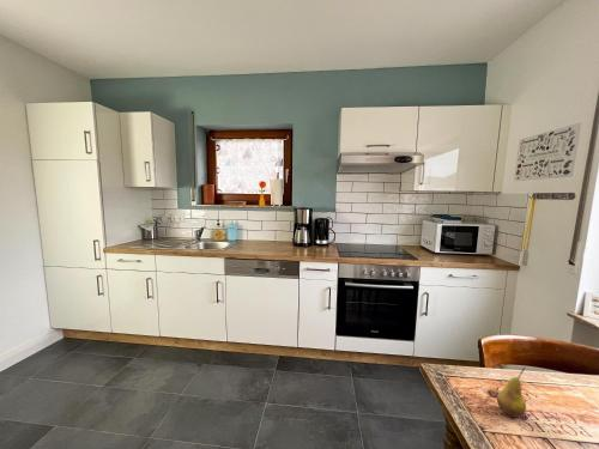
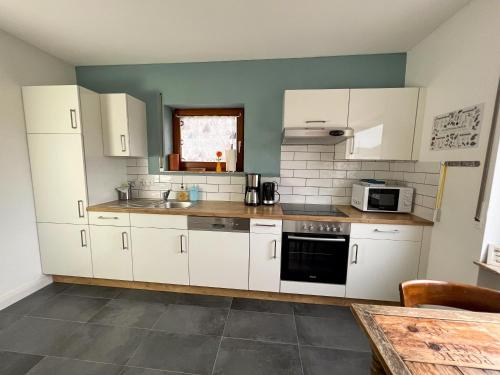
- fruit [496,366,527,419]
